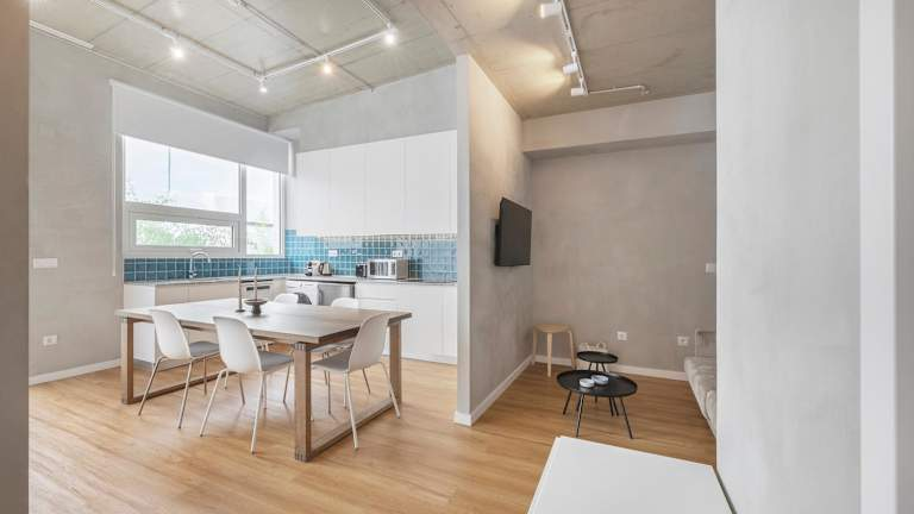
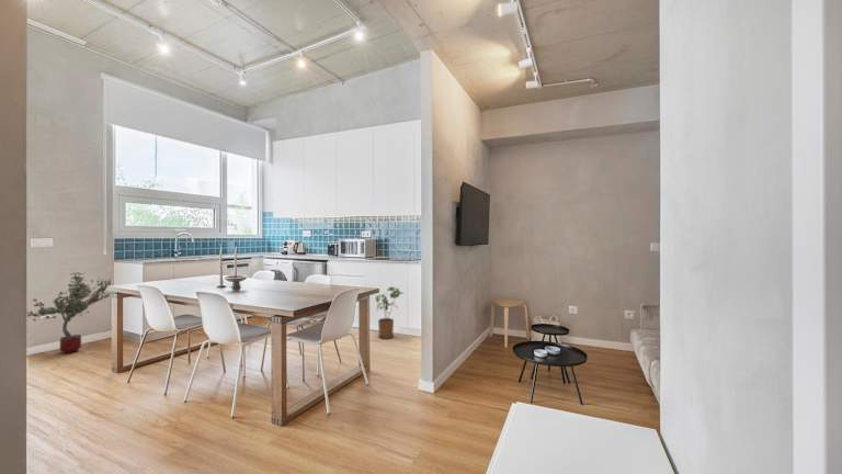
+ house plant [375,285,406,340]
+ potted tree [26,271,112,354]
